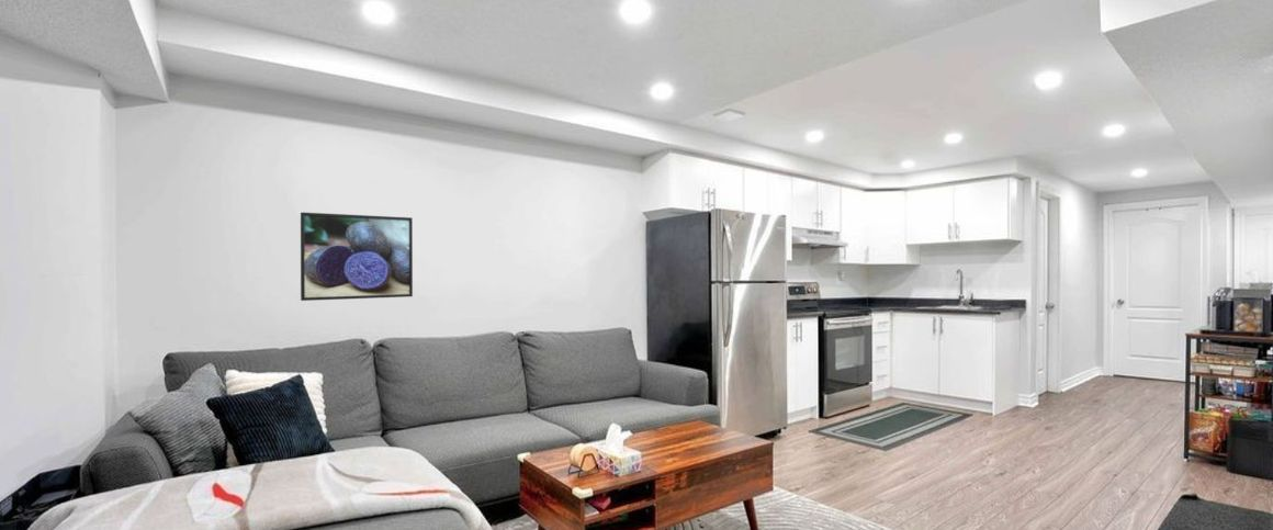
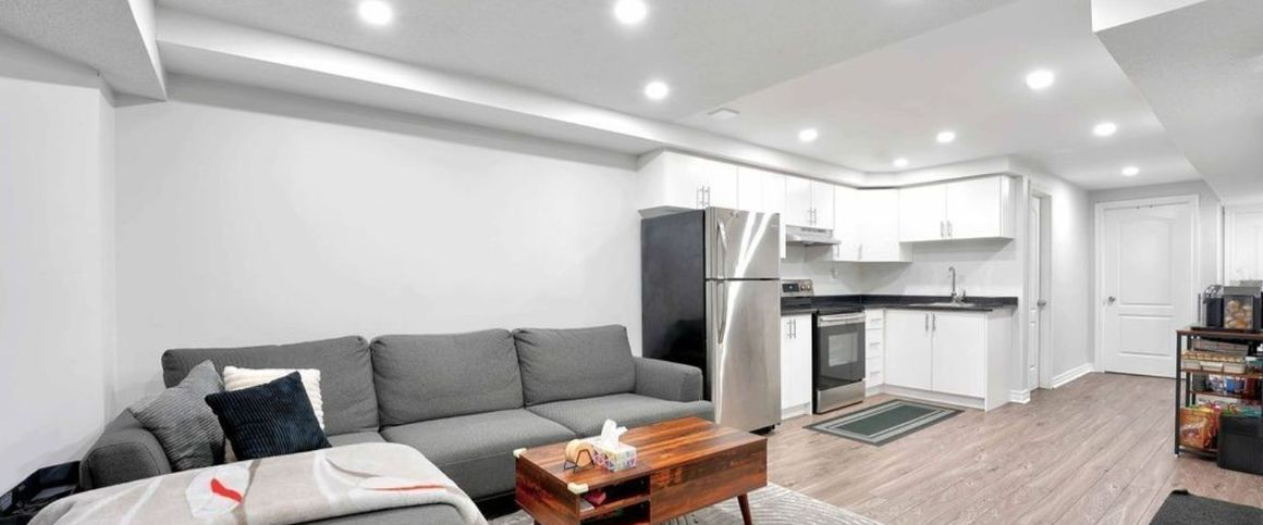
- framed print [300,212,414,302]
